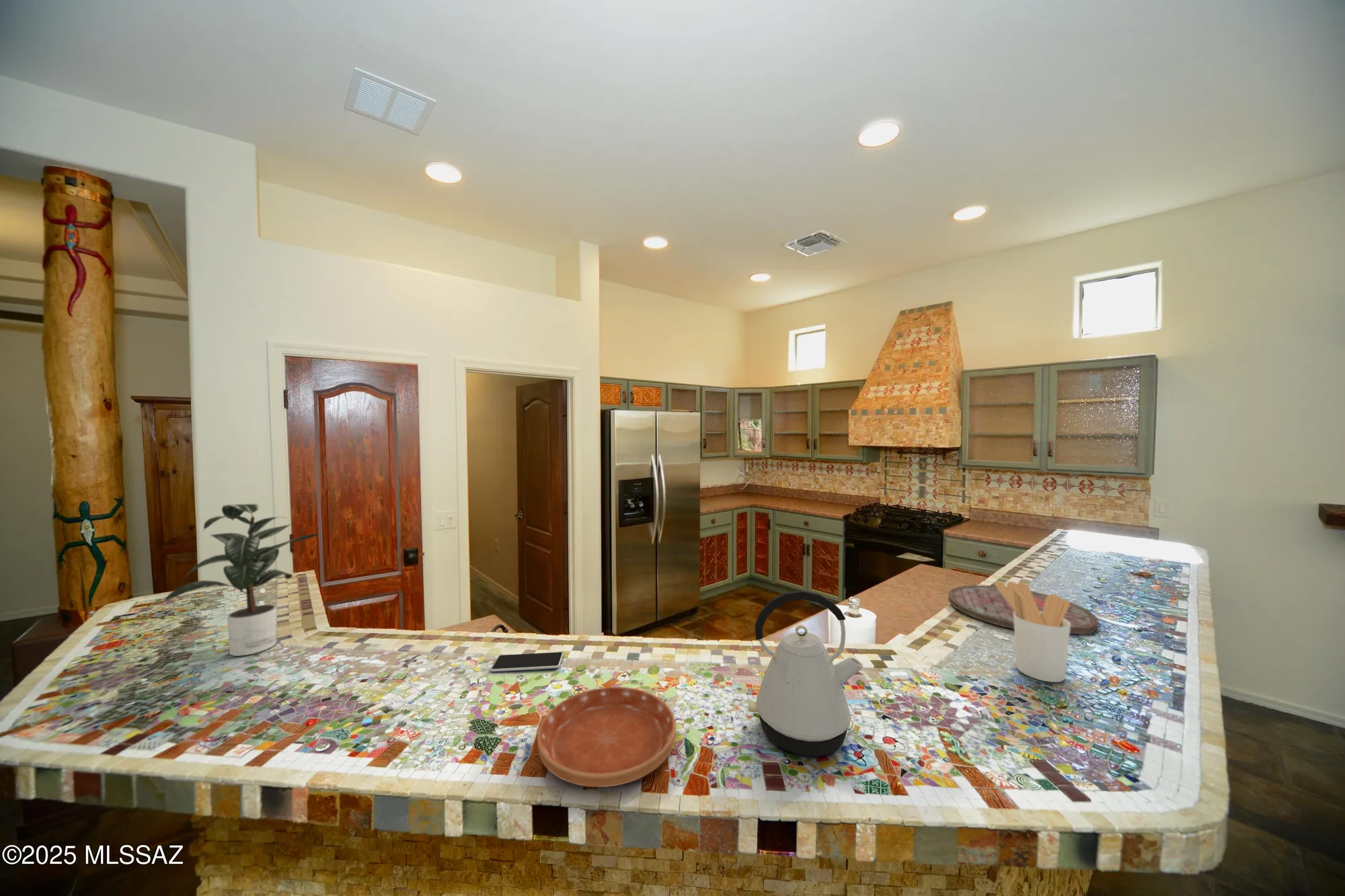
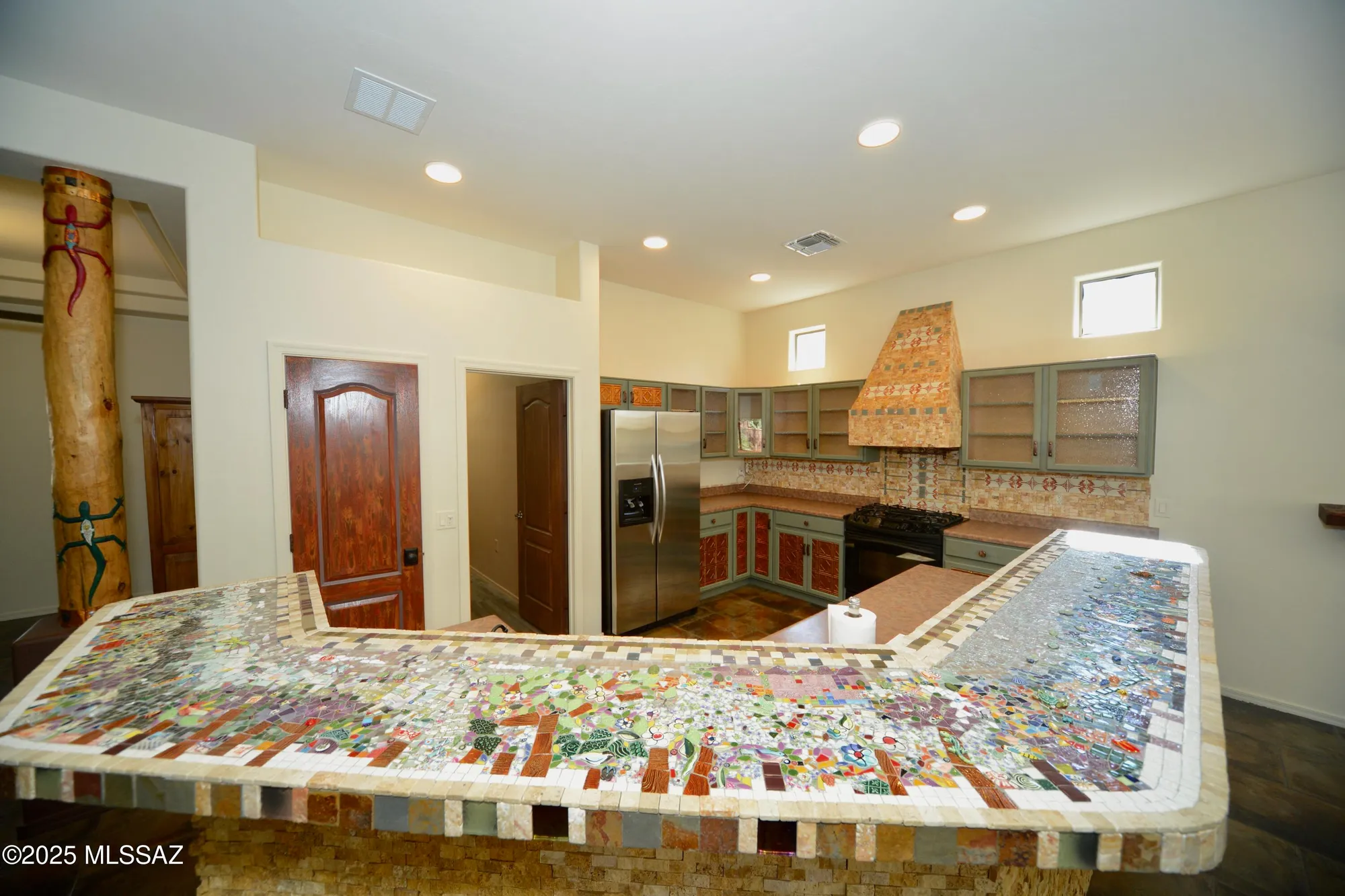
- utensil holder [994,581,1071,683]
- kettle [748,589,864,757]
- saucer [537,686,677,788]
- cutting board [948,585,1098,635]
- smartphone [490,651,564,673]
- potted plant [162,503,321,657]
